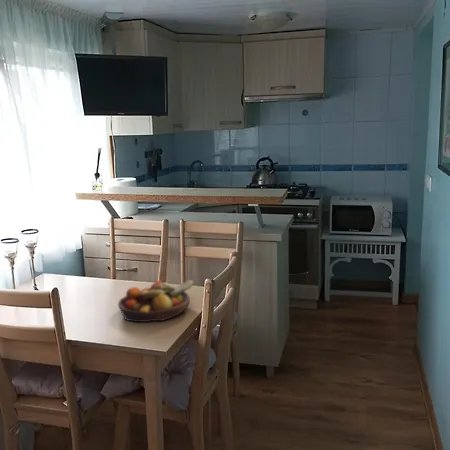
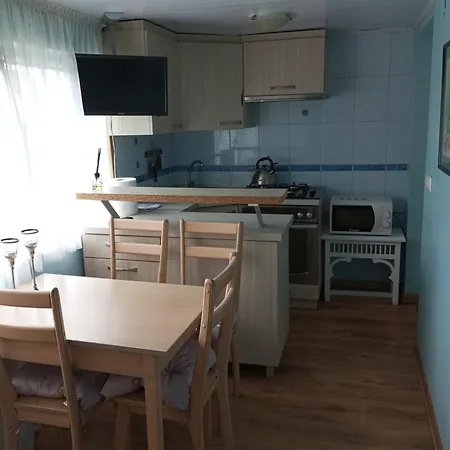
- fruit bowl [117,279,195,323]
